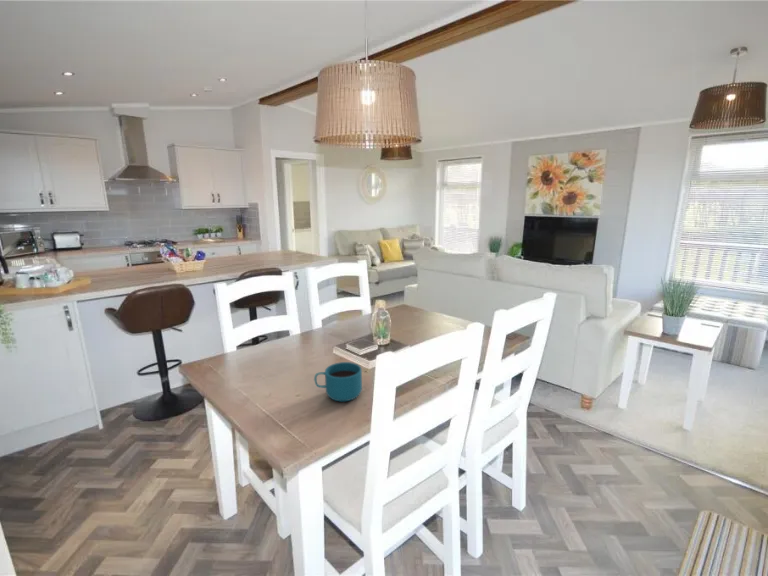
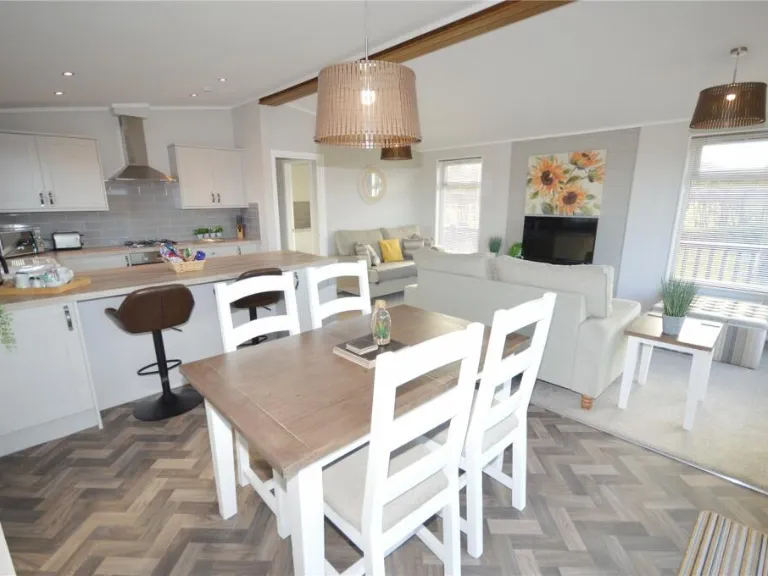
- cup [313,361,363,402]
